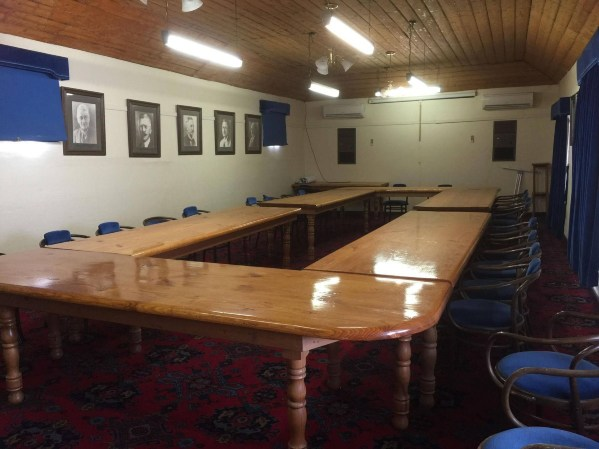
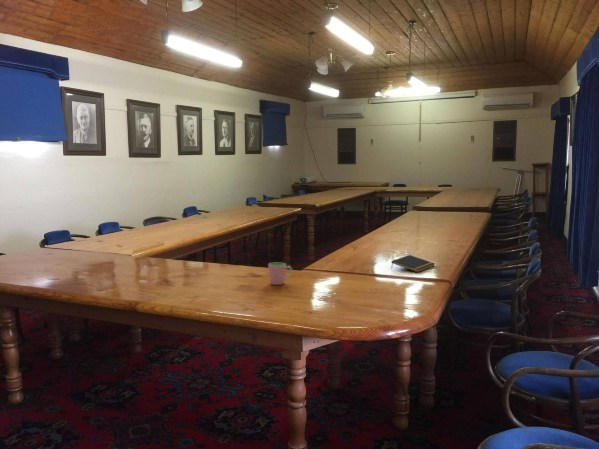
+ notepad [390,254,436,273]
+ cup [267,262,293,286]
